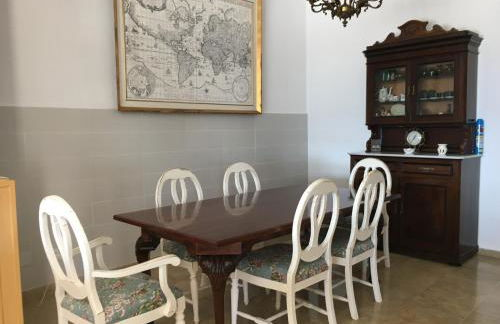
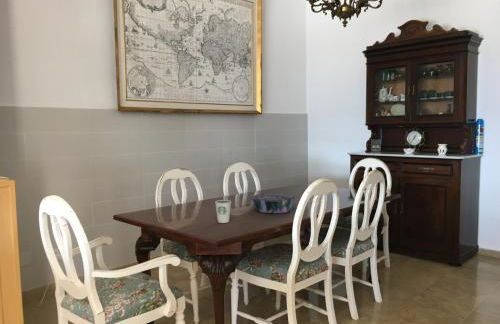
+ dixie cup [214,199,232,224]
+ decorative bowl [249,192,296,215]
